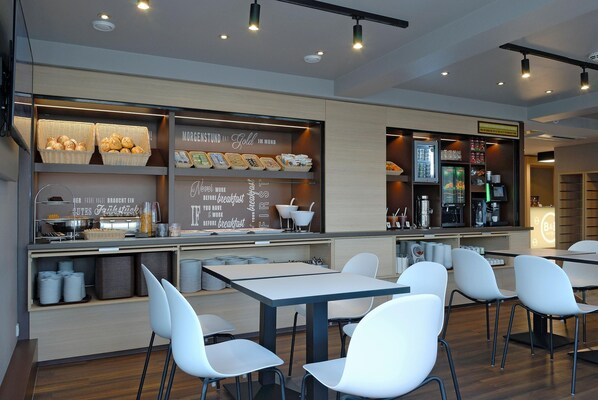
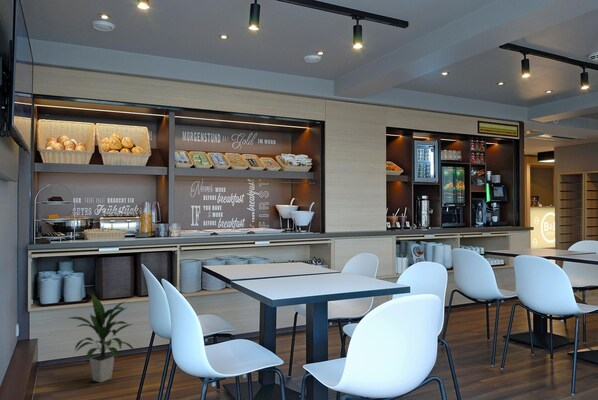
+ indoor plant [69,294,135,383]
